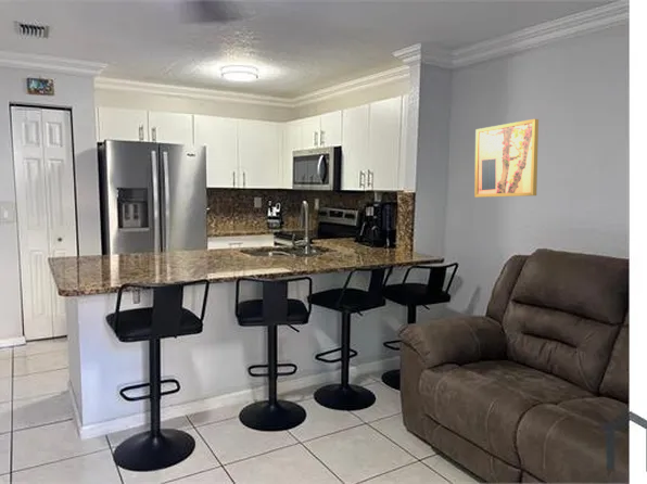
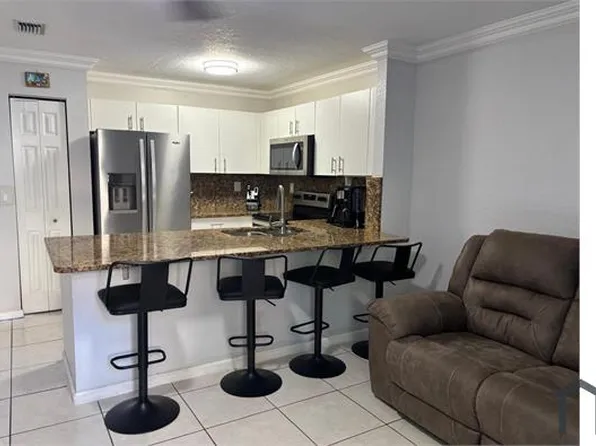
- wall art [473,118,540,199]
